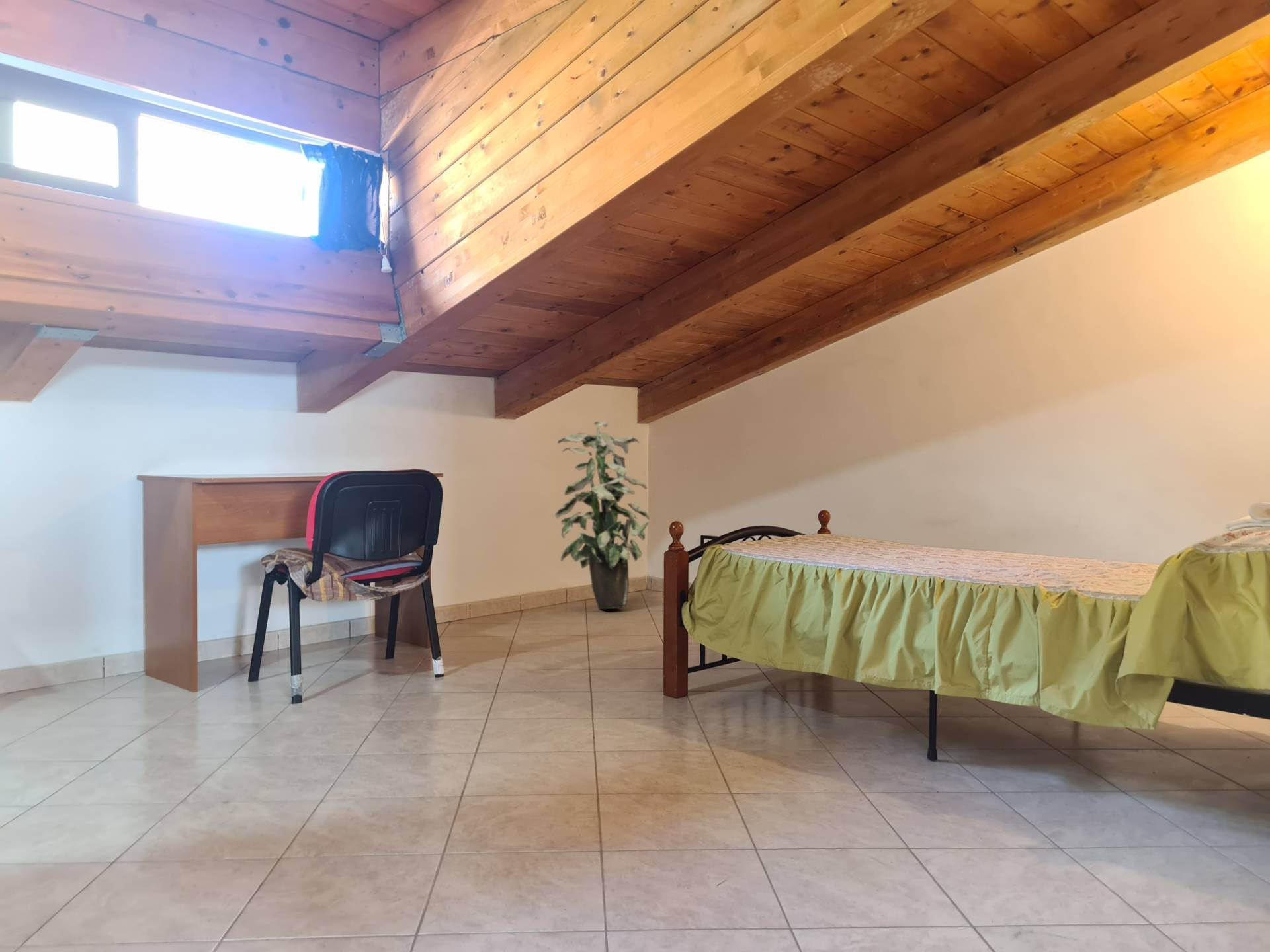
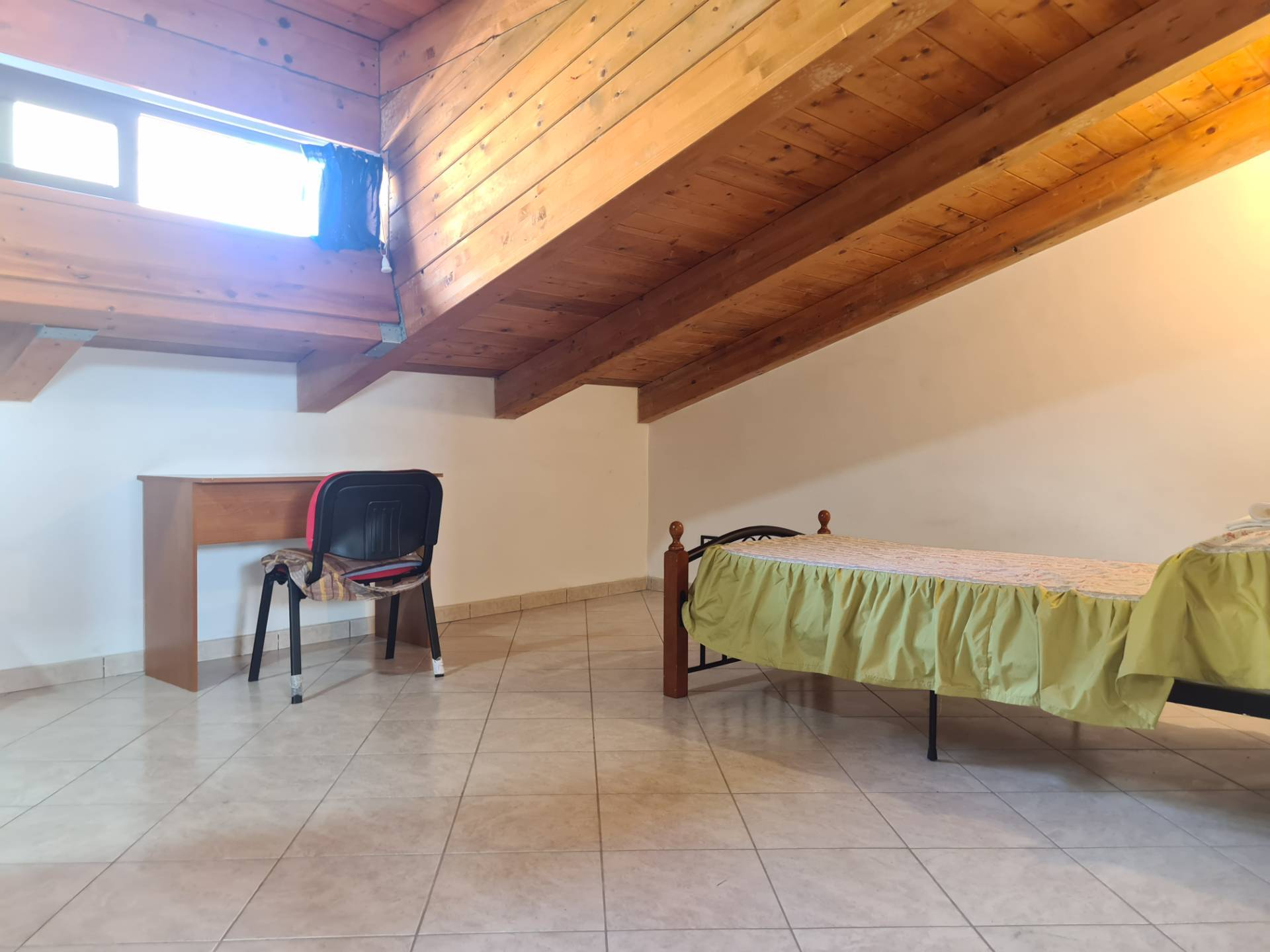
- indoor plant [555,420,650,610]
